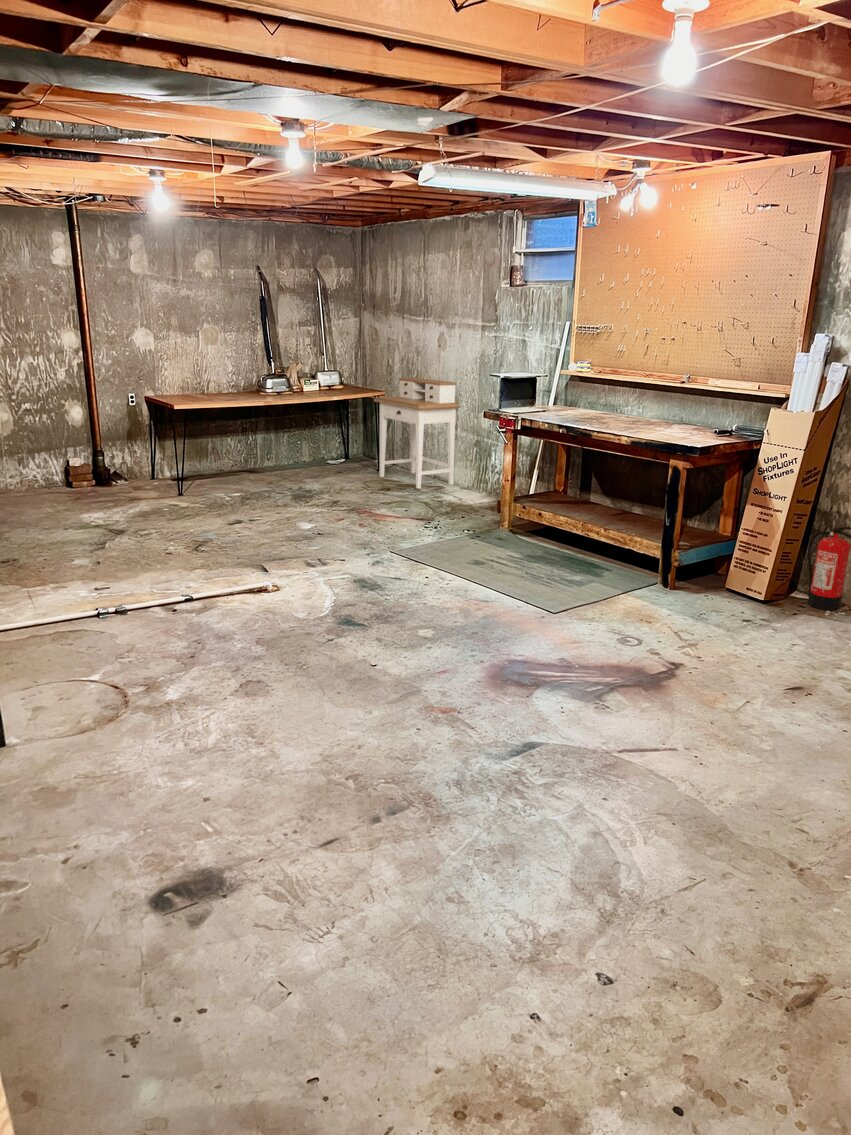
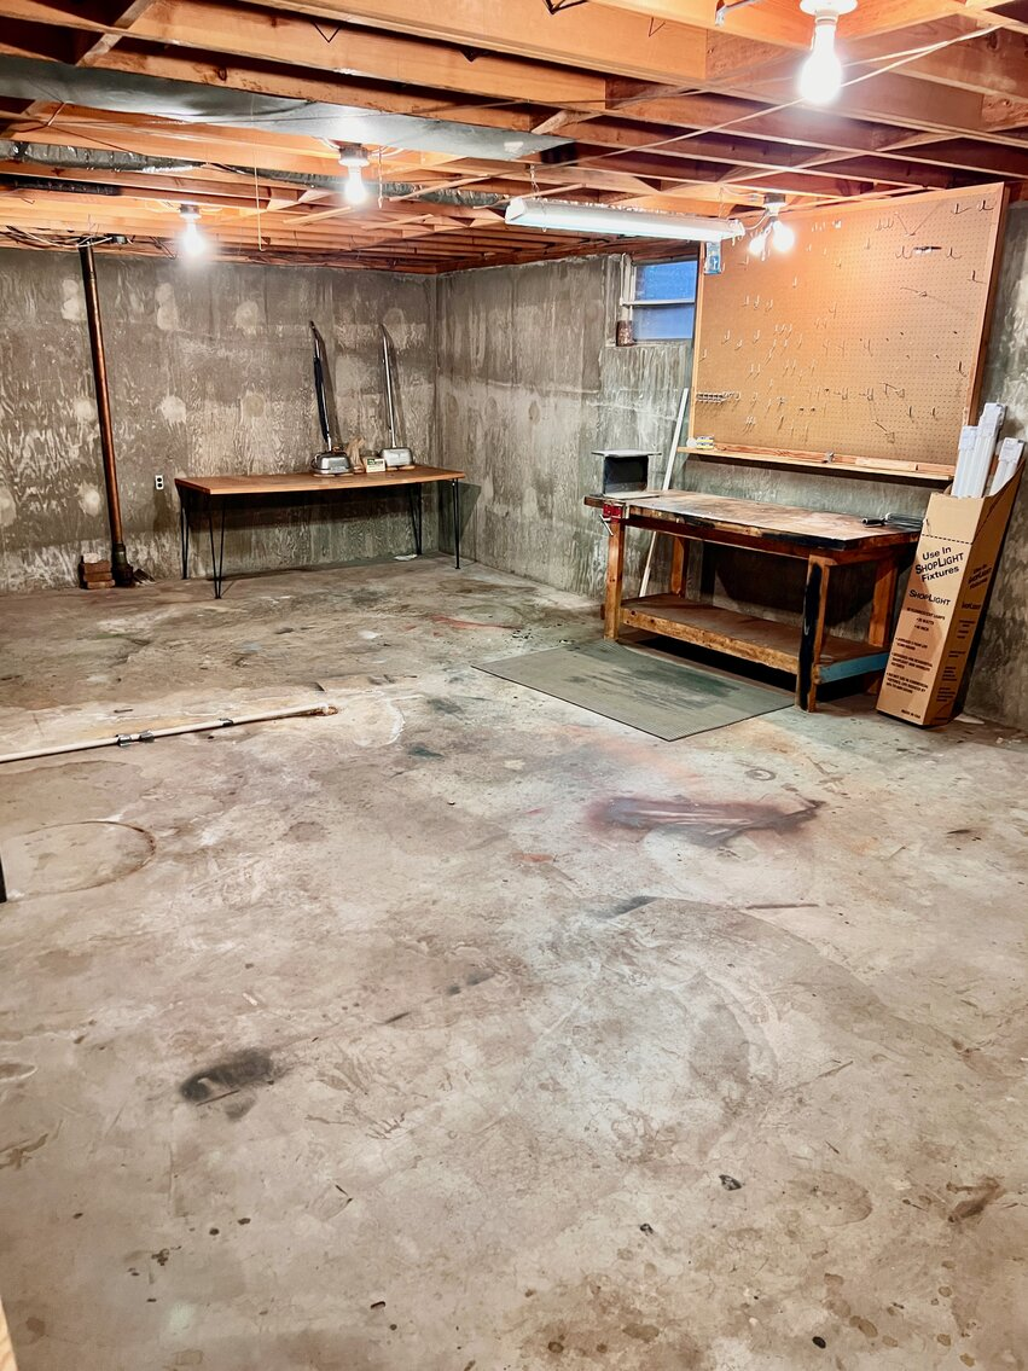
- fire extinguisher [807,526,851,611]
- desk [373,377,460,490]
